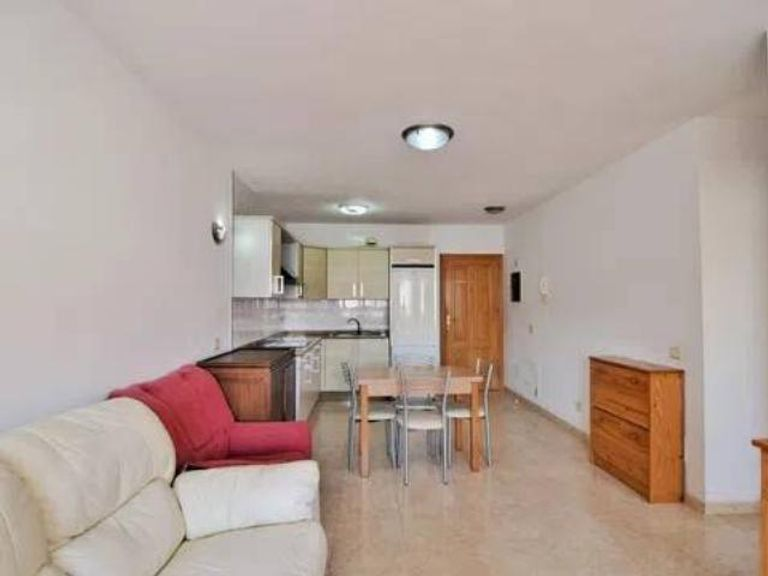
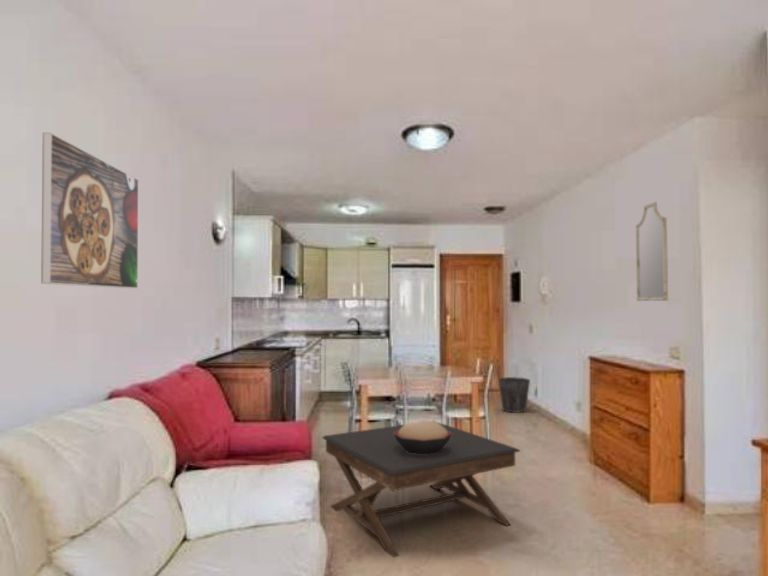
+ waste bin [497,376,531,414]
+ home mirror [635,201,669,302]
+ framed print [40,132,139,289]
+ coffee table [321,420,521,558]
+ decorative bowl [394,419,452,454]
